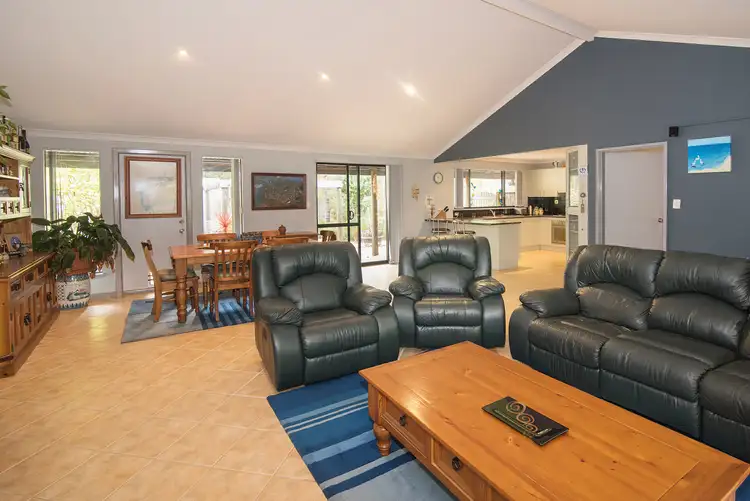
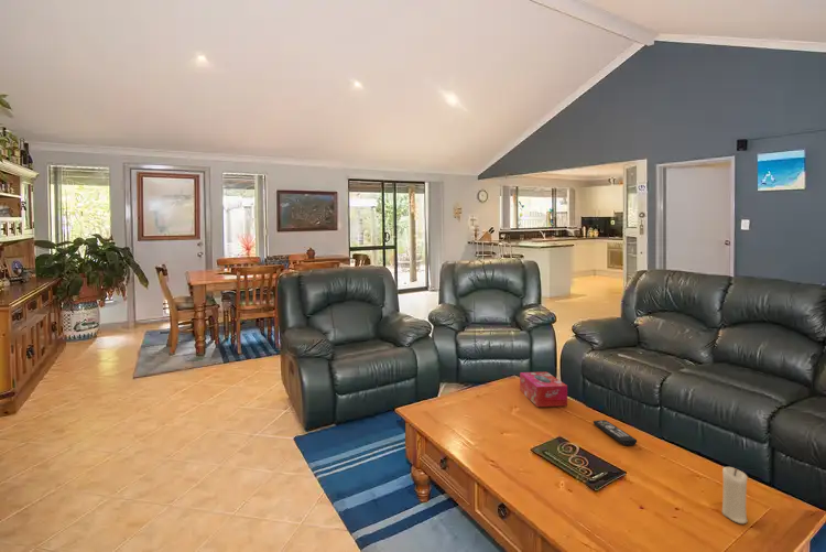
+ tissue box [519,371,568,408]
+ remote control [593,419,638,446]
+ candle [721,466,749,524]
